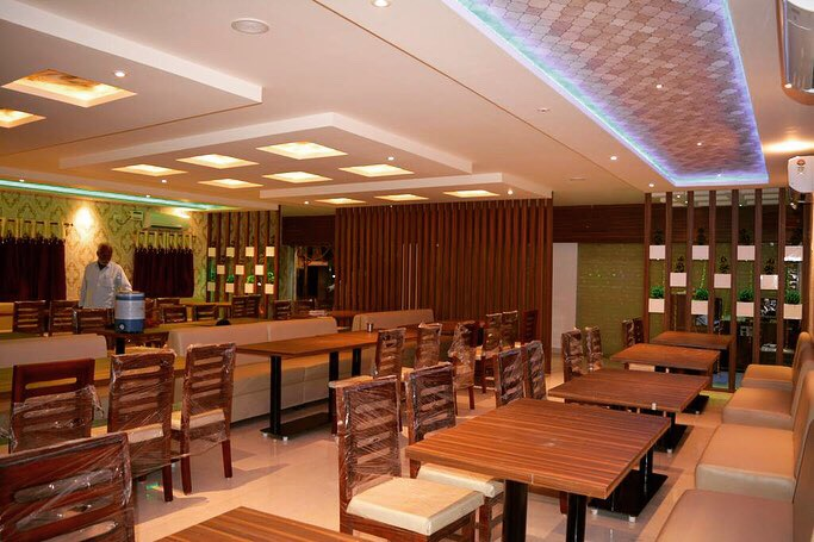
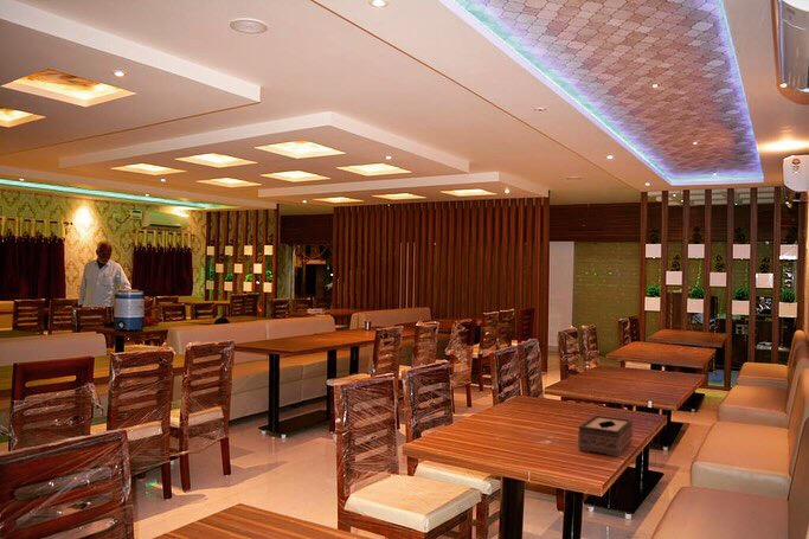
+ tissue box [577,415,634,457]
